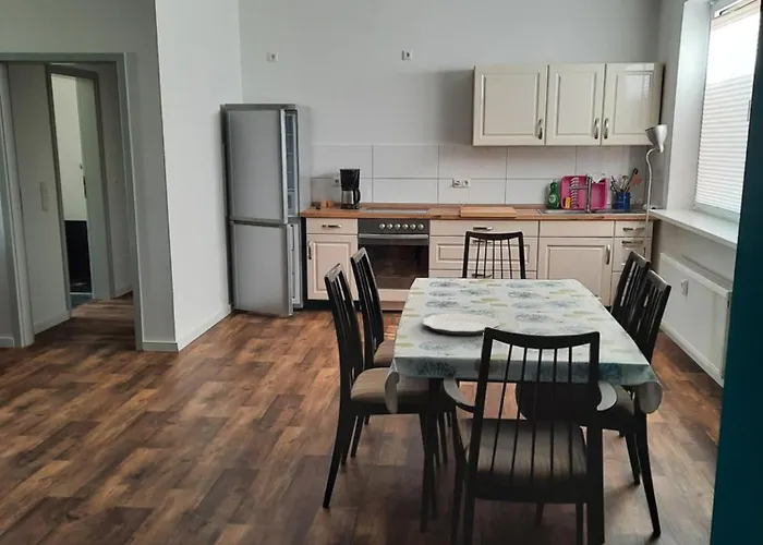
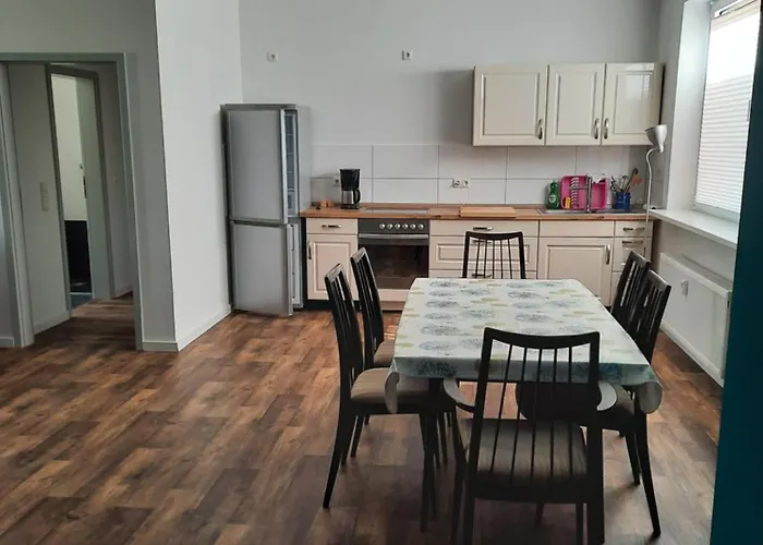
- plate [422,312,501,336]
